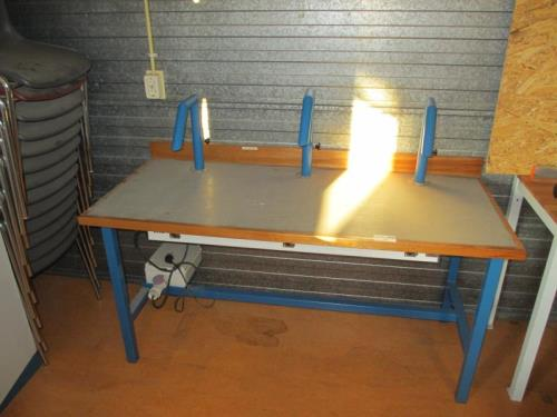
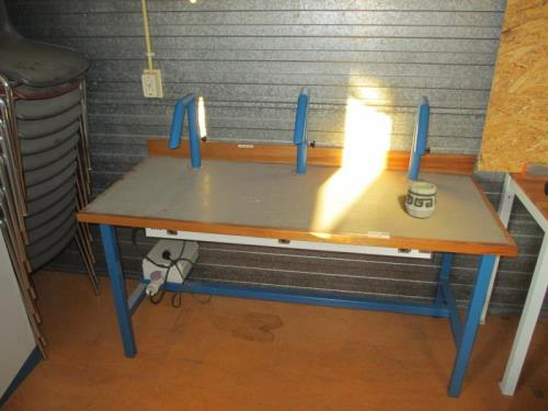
+ cup [404,181,437,219]
